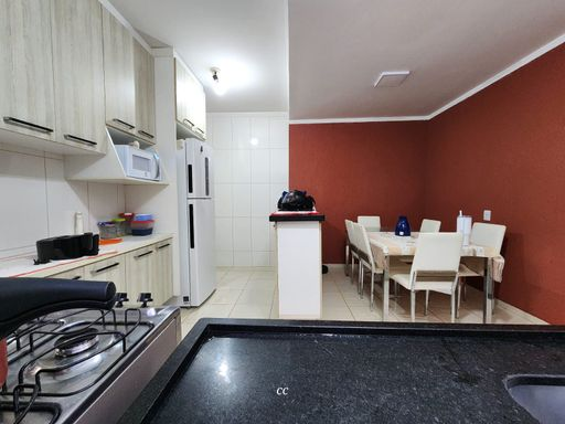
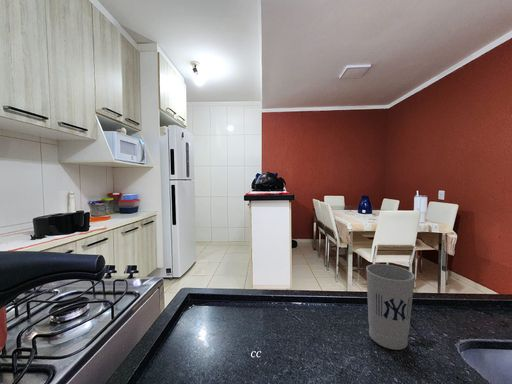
+ cup [365,263,416,351]
